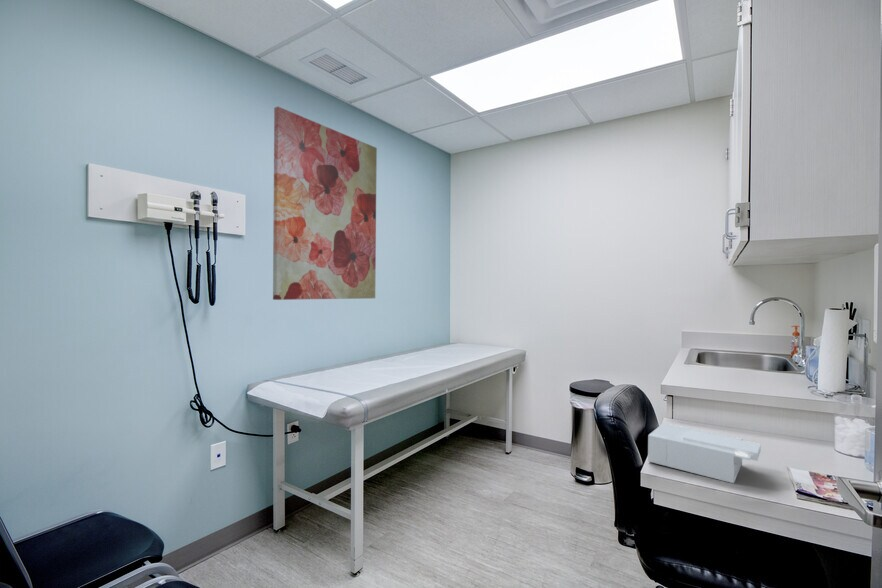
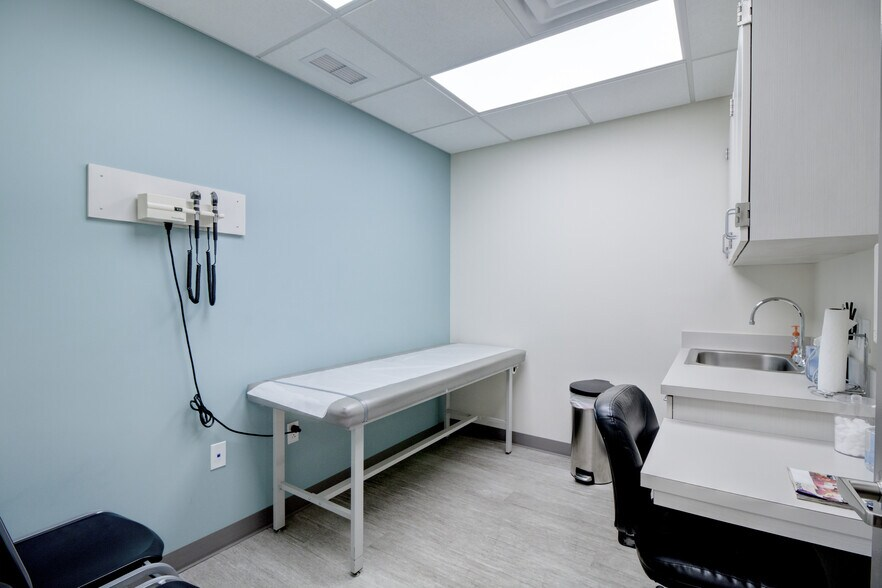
- wall art [272,106,378,301]
- tissue box [647,422,762,484]
